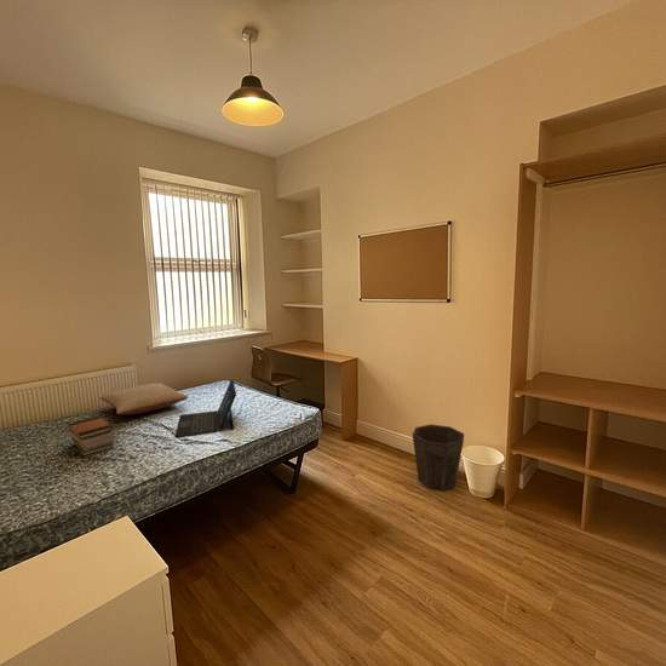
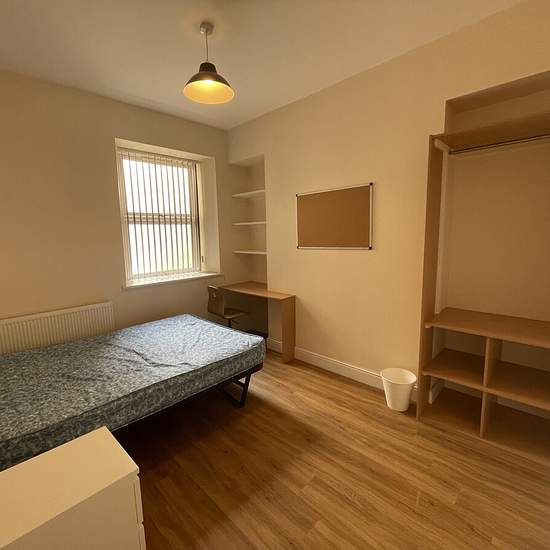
- pillow [99,383,189,417]
- waste bin [412,424,465,492]
- laptop [174,379,237,438]
- book stack [67,415,116,458]
